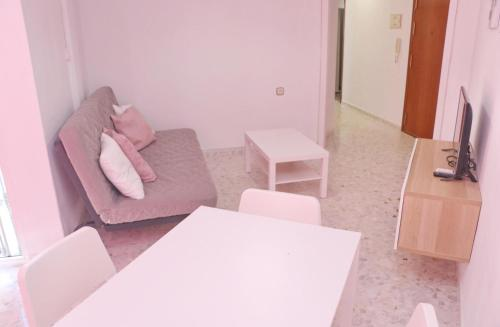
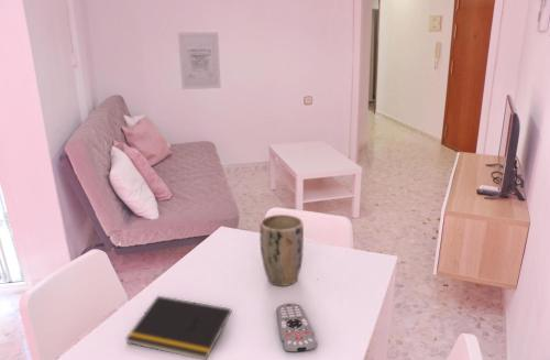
+ plant pot [258,214,305,287]
+ remote control [275,303,318,353]
+ notepad [124,295,233,360]
+ wall art [177,31,222,90]
